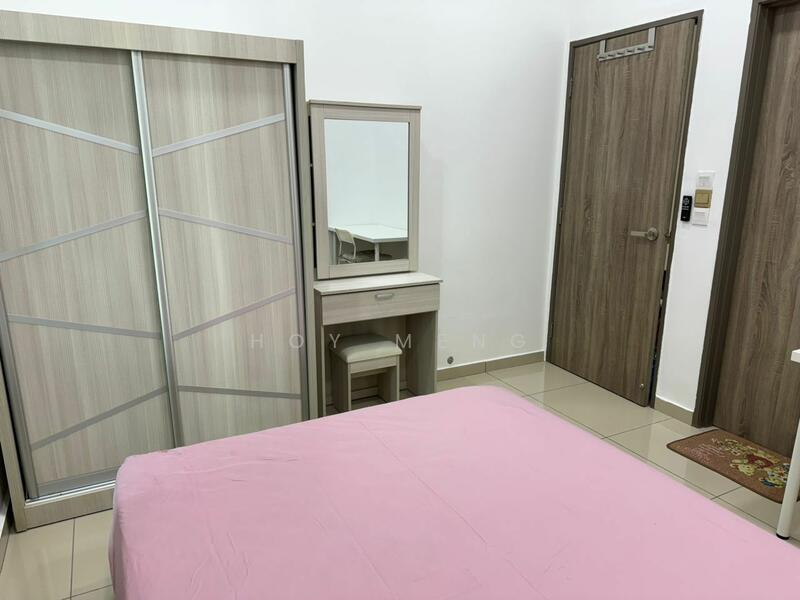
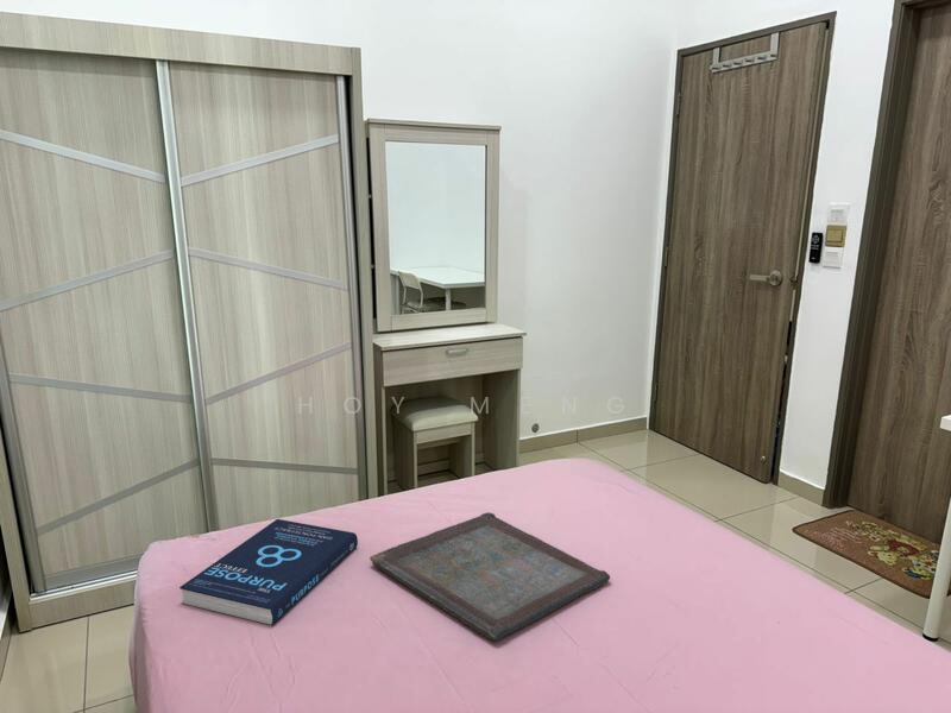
+ serving tray [369,511,611,642]
+ book [178,518,359,627]
